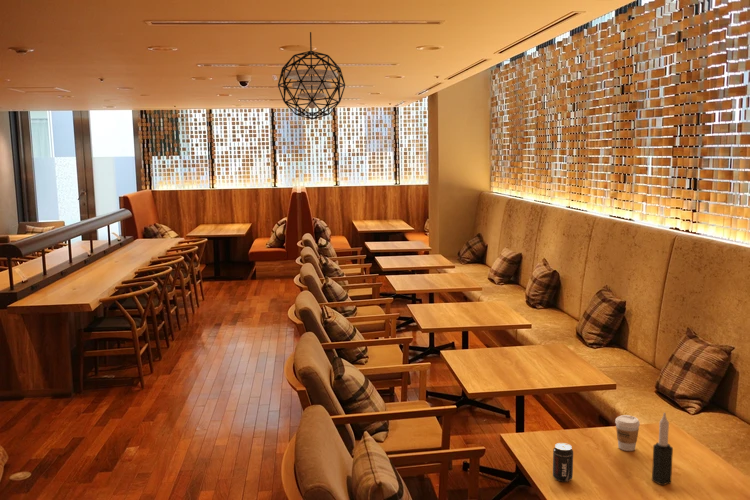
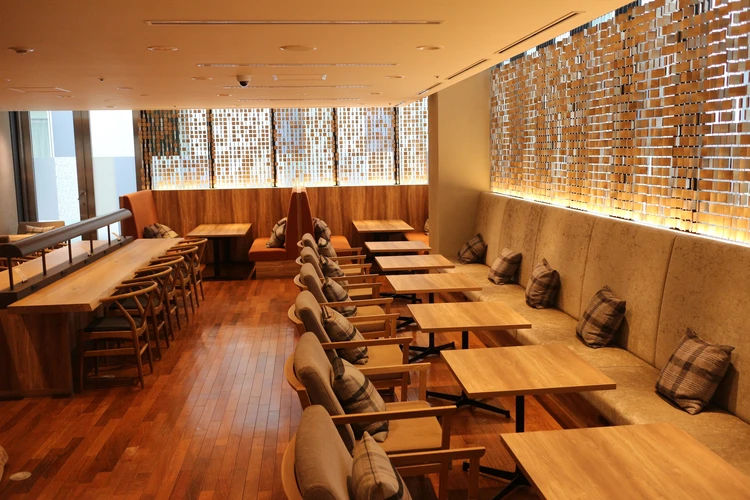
- candle [651,412,674,486]
- coffee cup [614,414,641,452]
- pendant light [277,31,346,120]
- beverage can [552,442,574,483]
